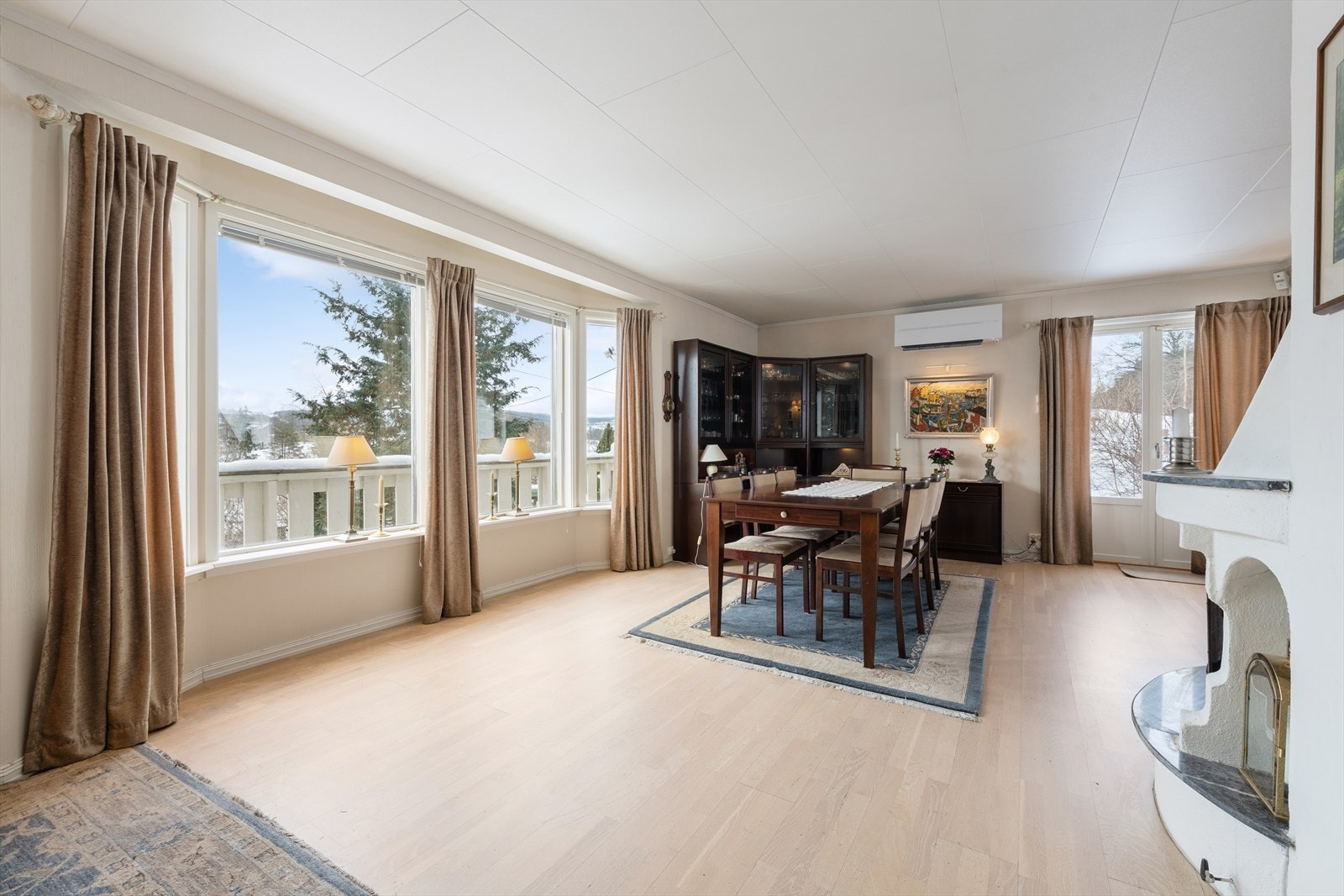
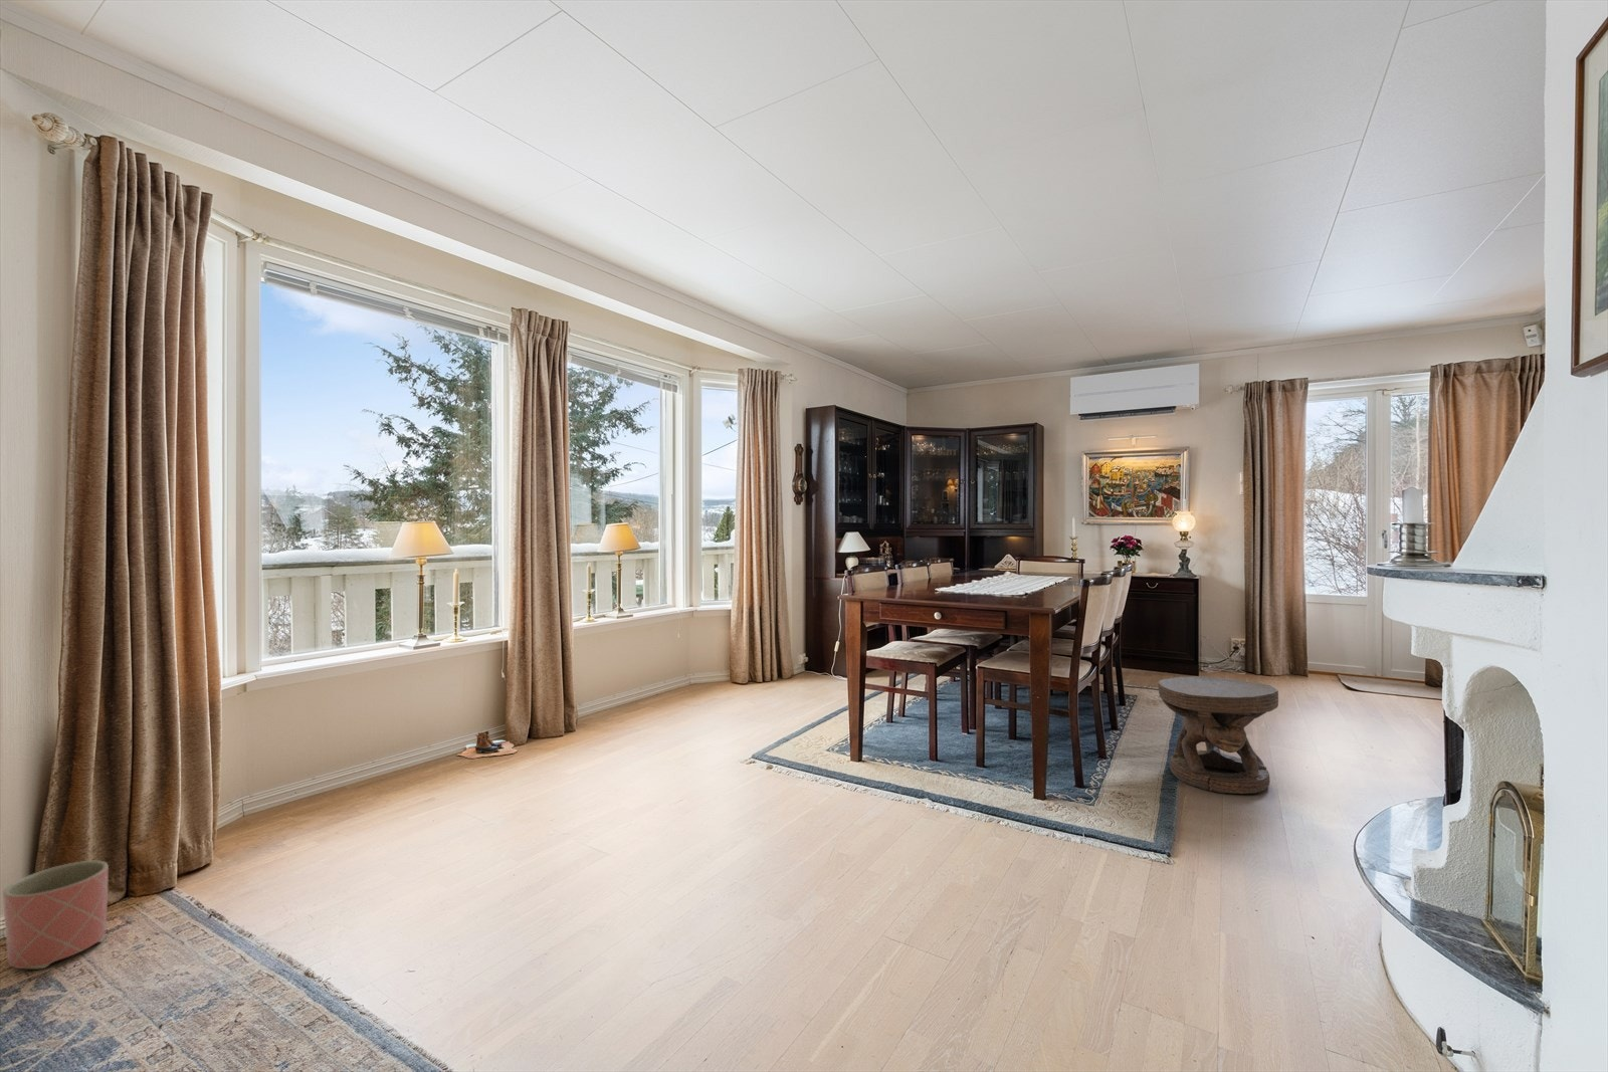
+ boots [457,730,518,760]
+ planter [2,860,110,969]
+ carved stool [1157,675,1279,794]
